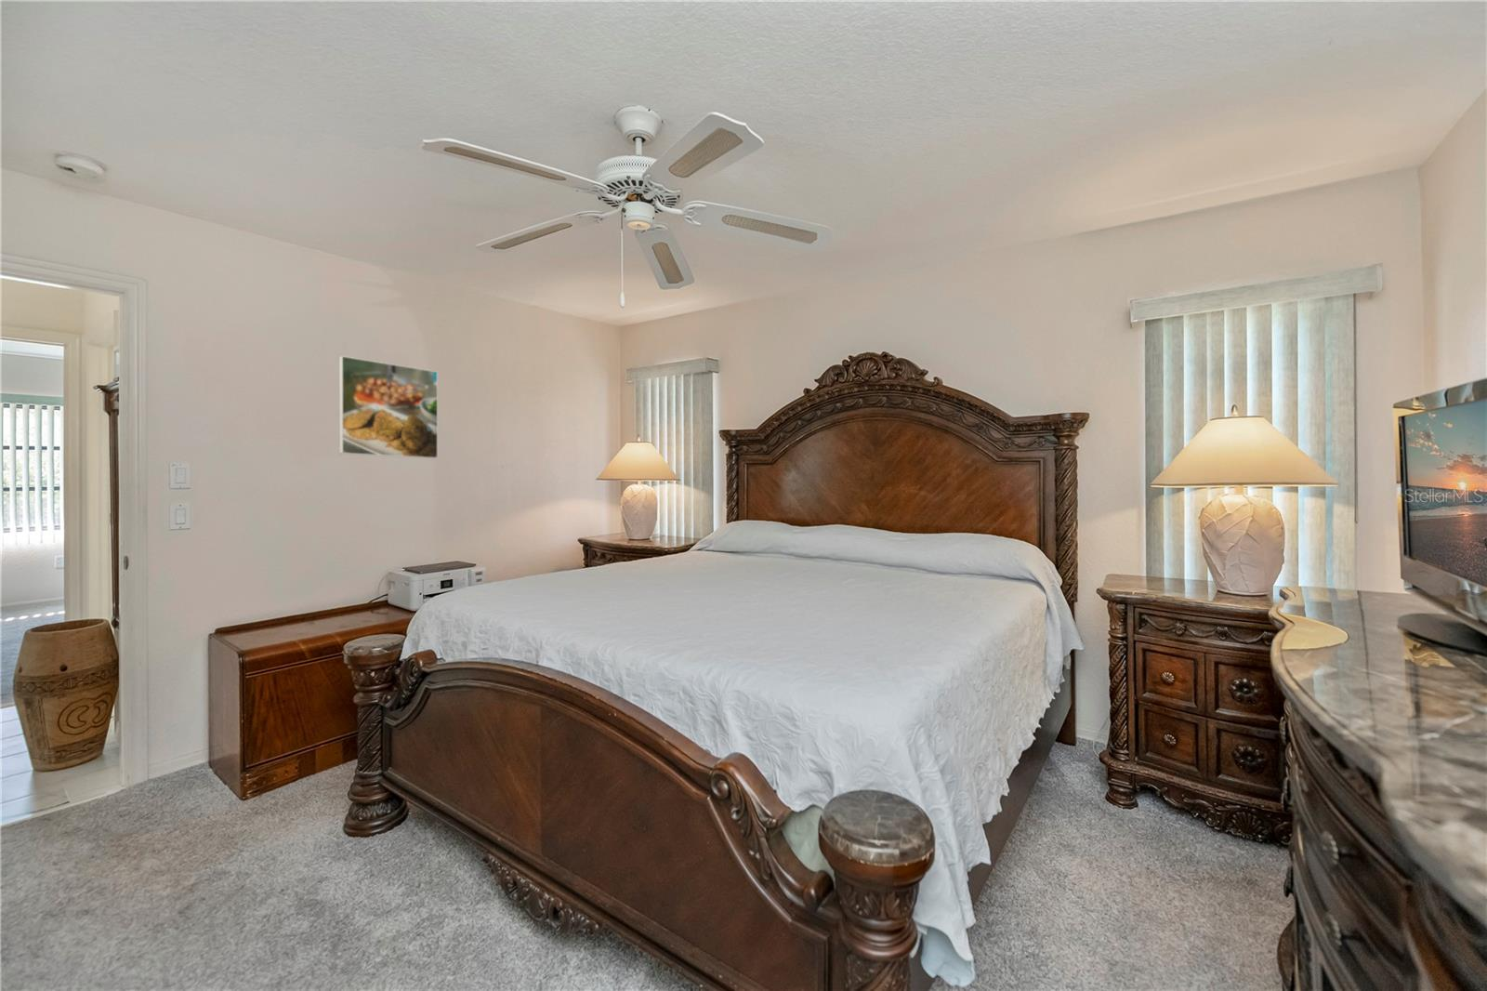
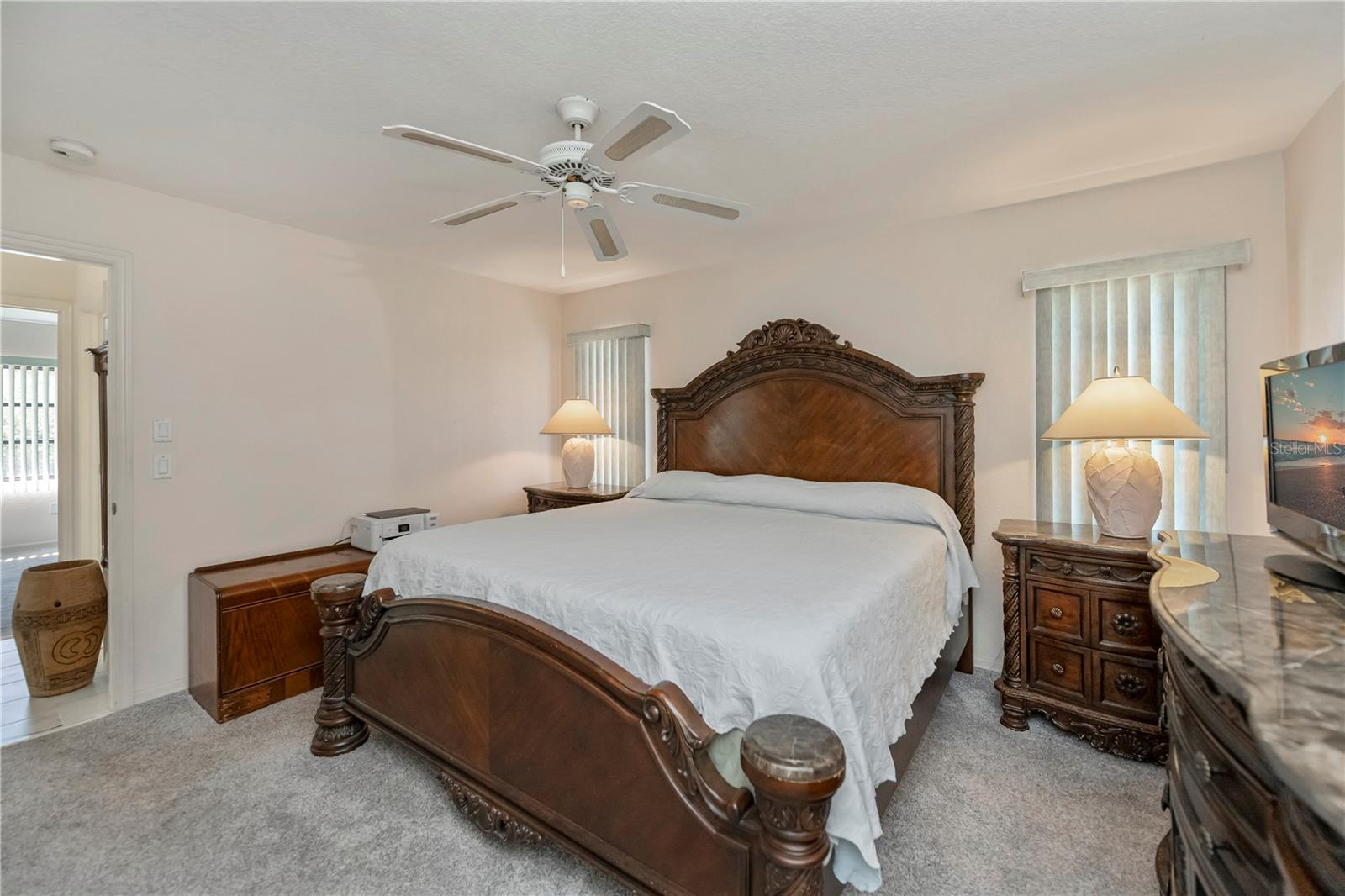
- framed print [338,355,439,459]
